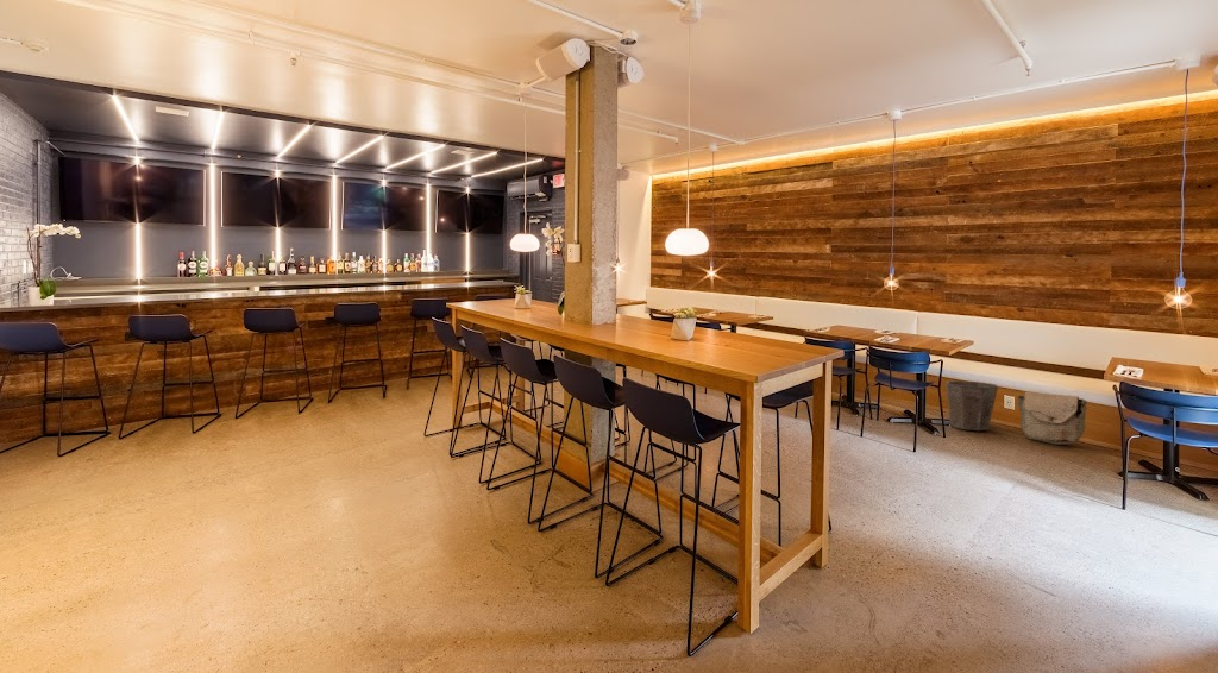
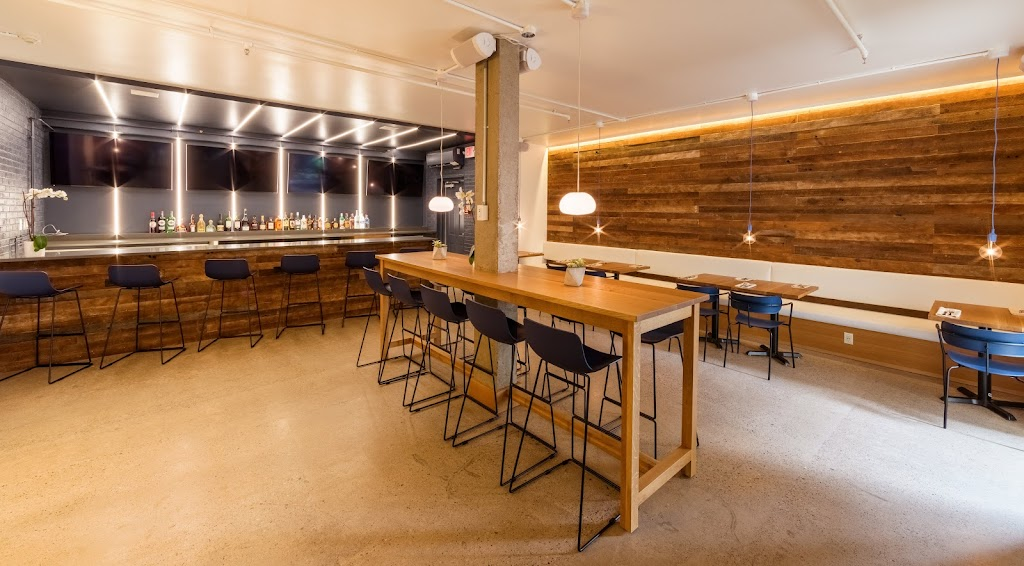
- bag [1017,390,1088,446]
- waste bin [944,379,999,432]
